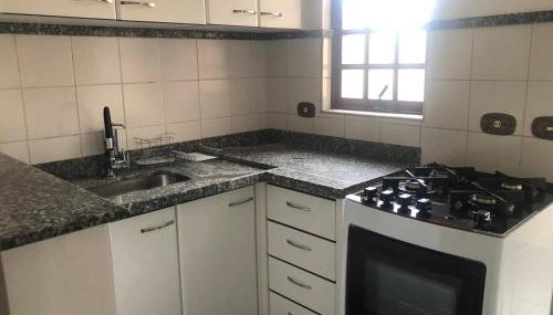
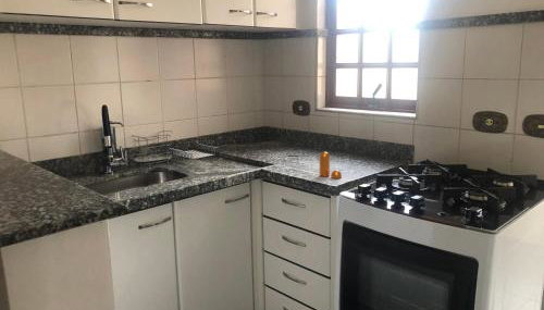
+ pepper shaker [319,151,343,179]
